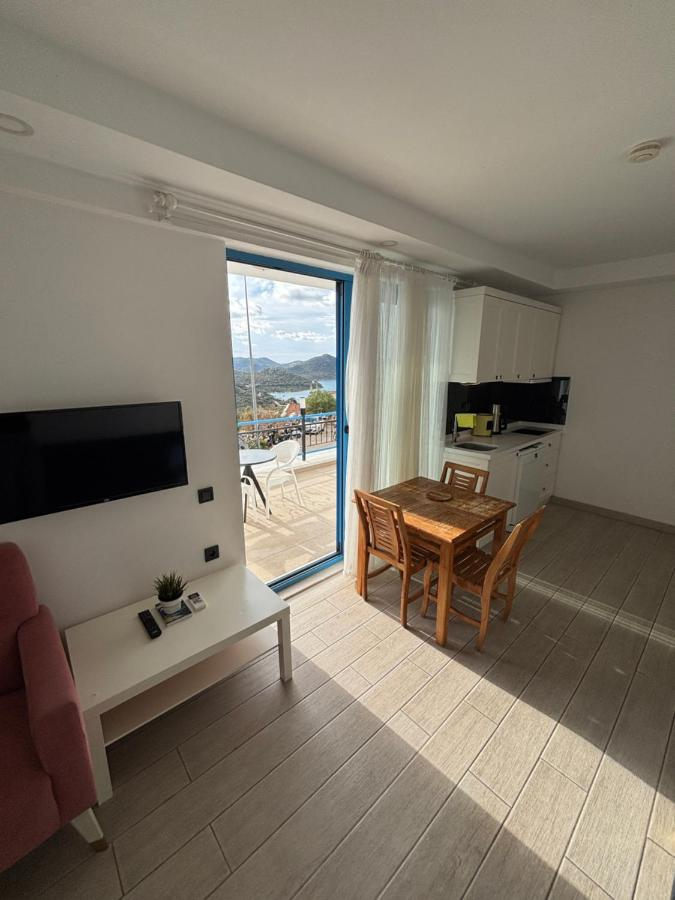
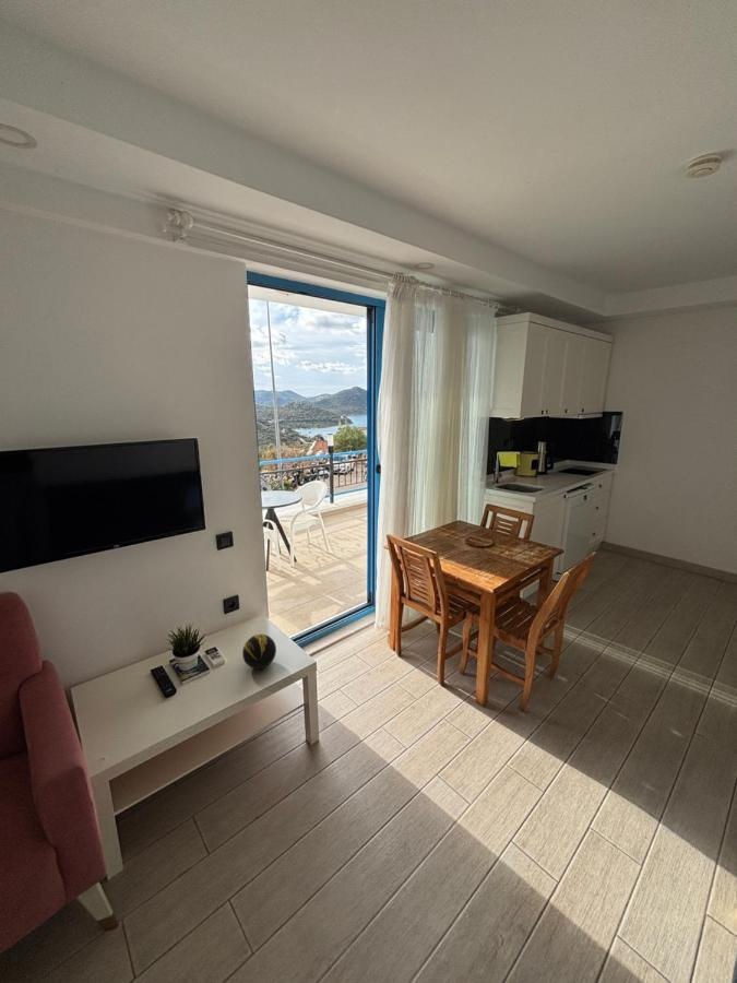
+ decorative orb [241,633,277,670]
